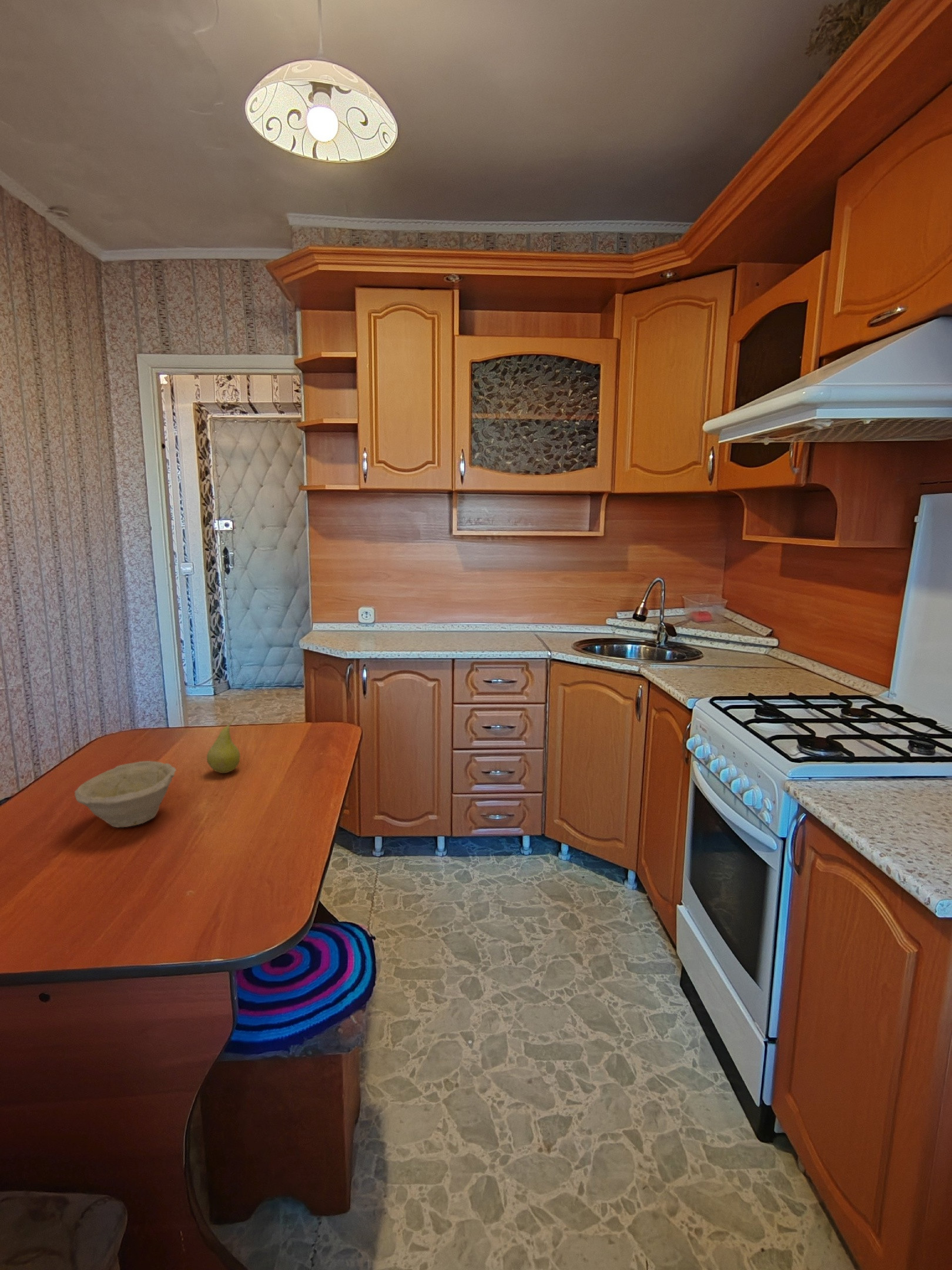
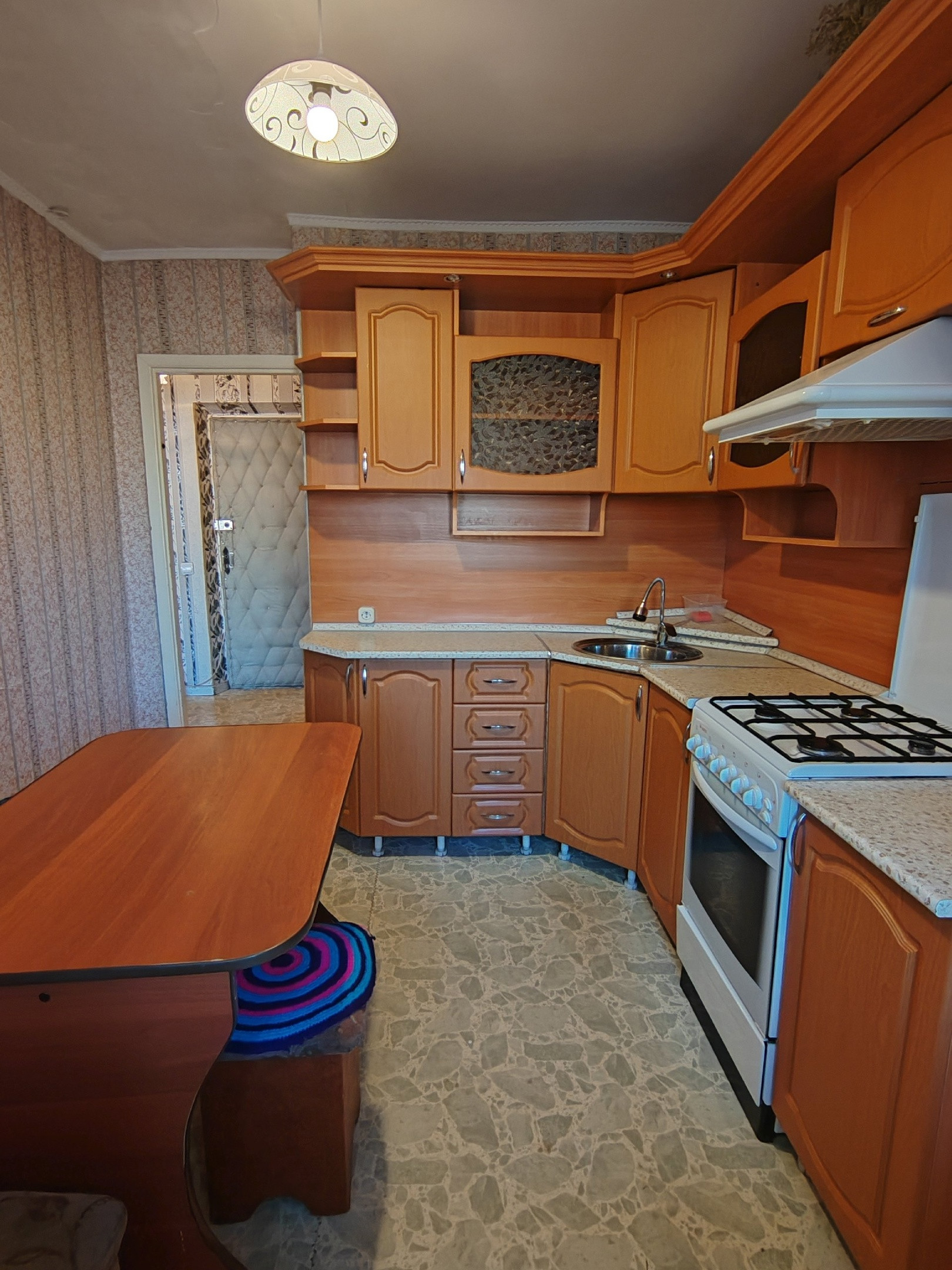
- fruit [206,716,241,774]
- bowl [74,760,177,828]
